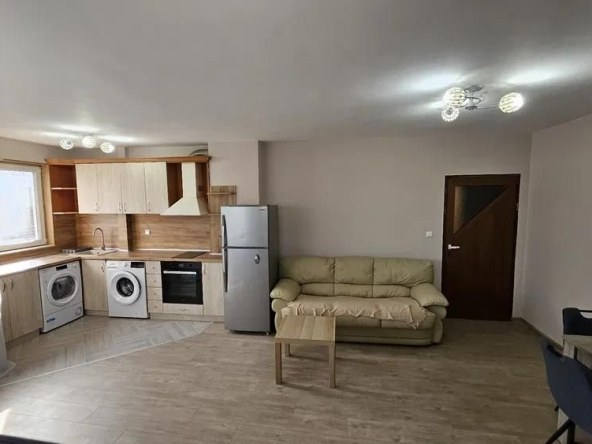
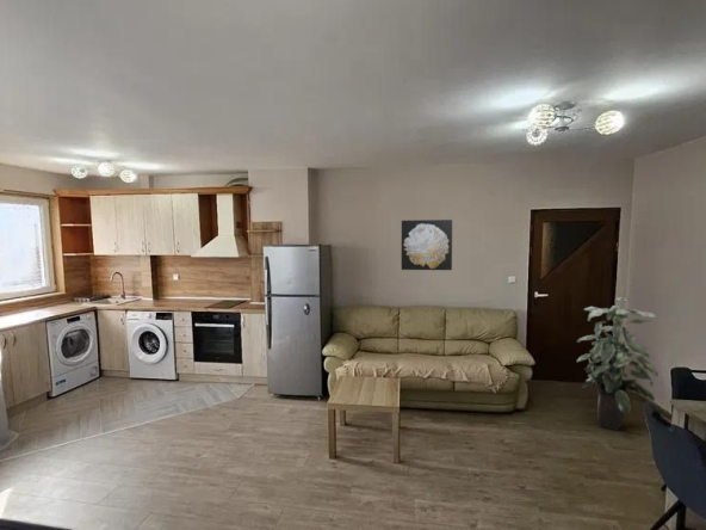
+ indoor plant [576,296,659,432]
+ wall art [401,218,453,271]
